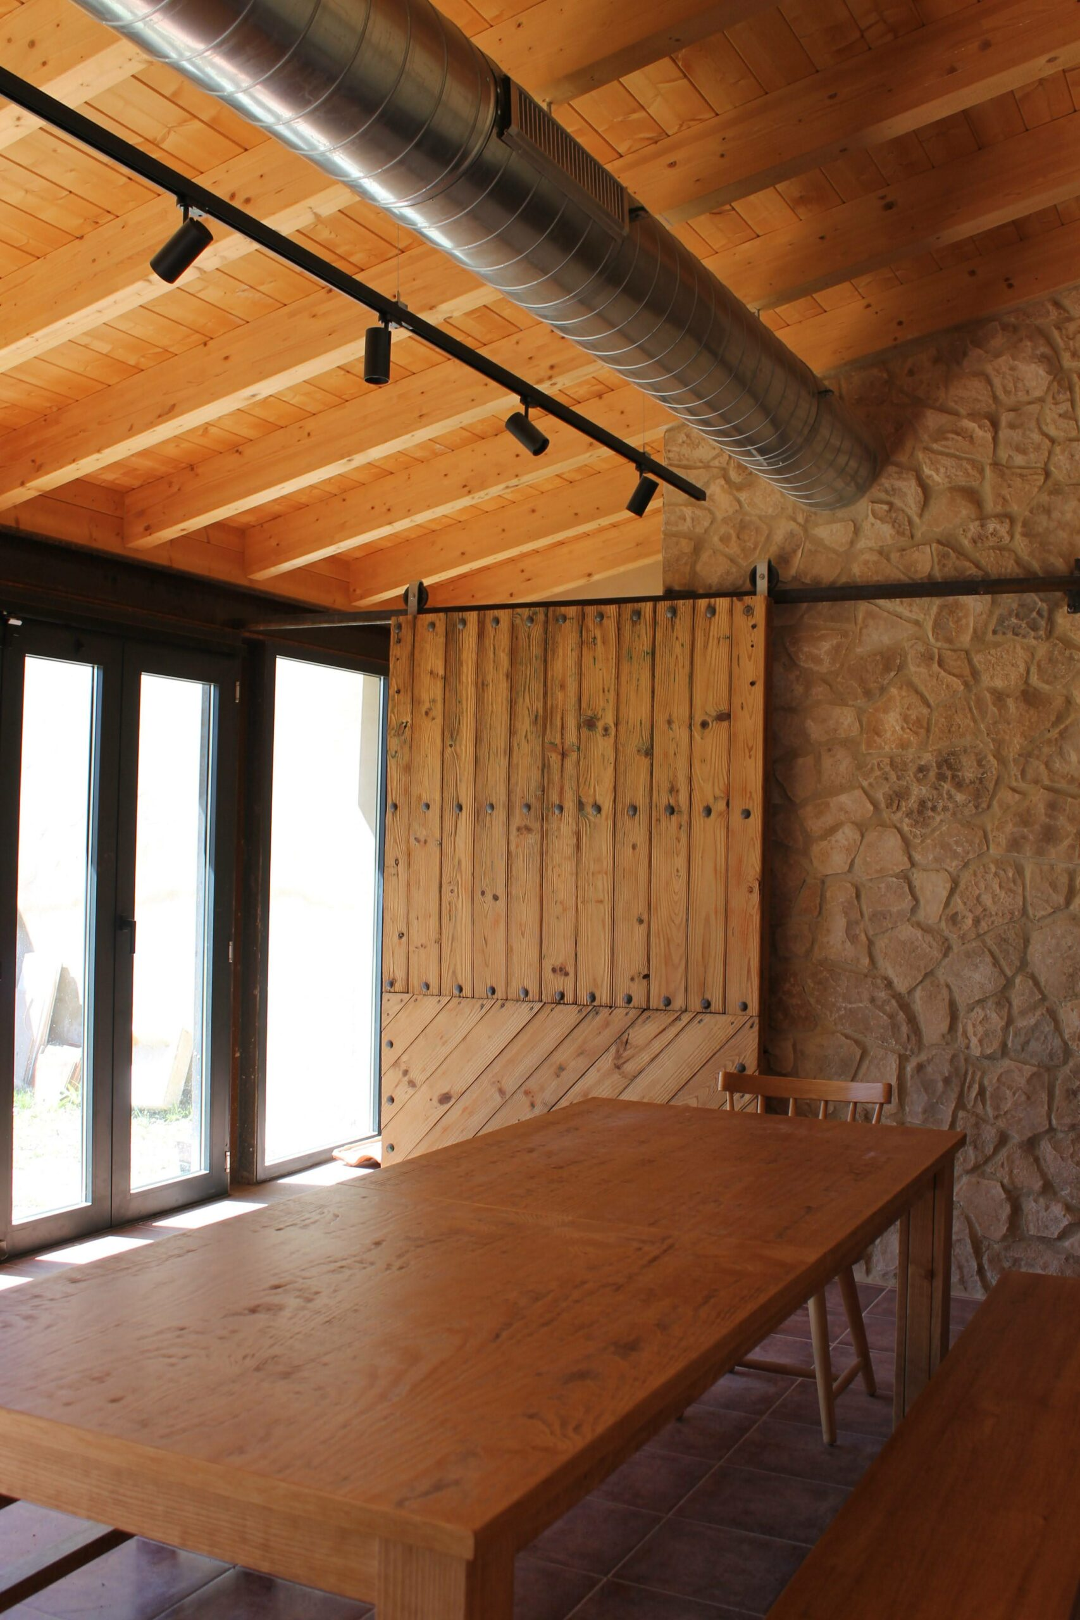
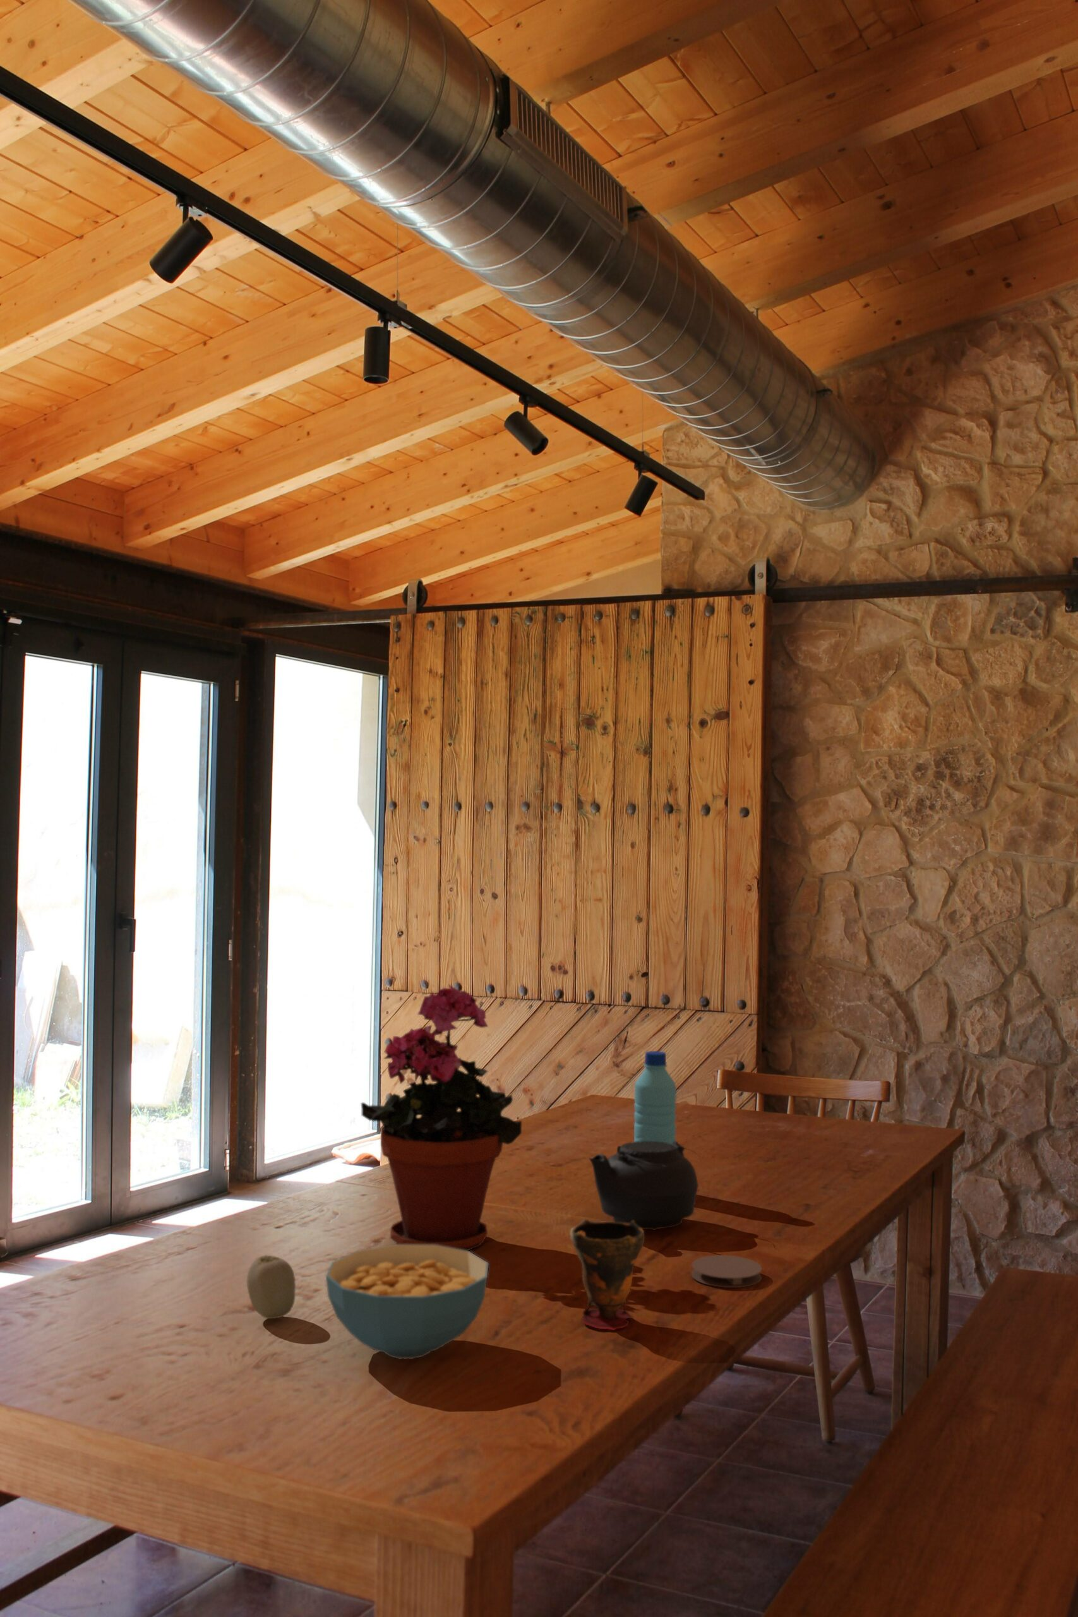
+ cup [569,1219,645,1331]
+ teapot [588,1141,703,1231]
+ fruit [247,1255,296,1320]
+ cereal bowl [325,1244,490,1360]
+ water bottle [633,1050,677,1144]
+ potted plant [360,984,522,1250]
+ coaster [691,1255,763,1289]
